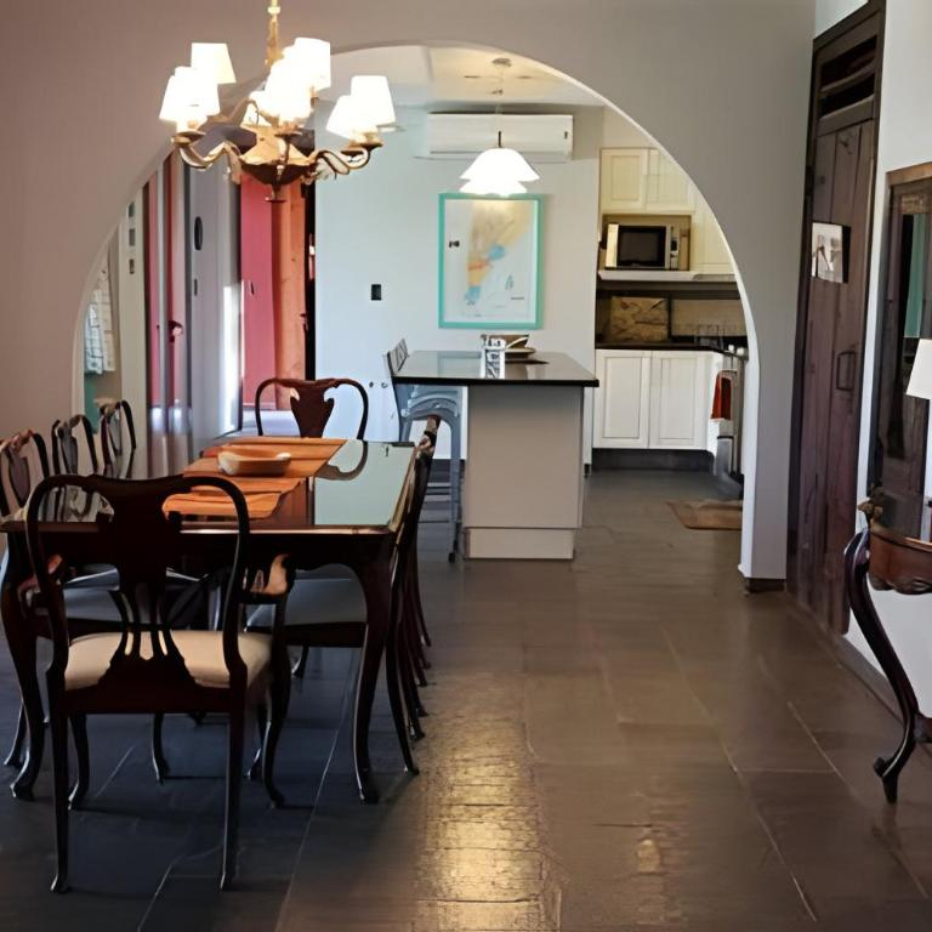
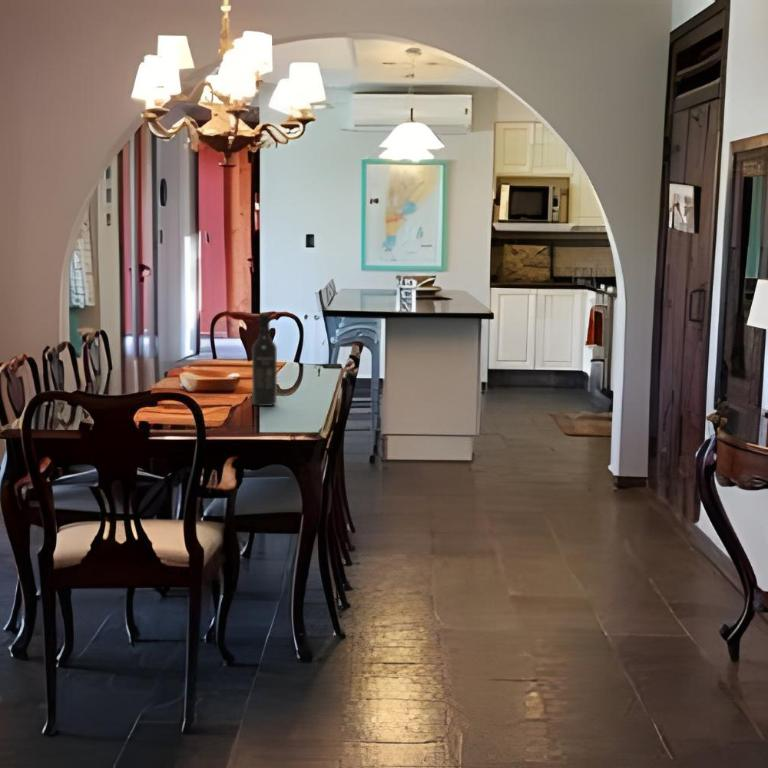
+ wine bottle [251,313,278,407]
